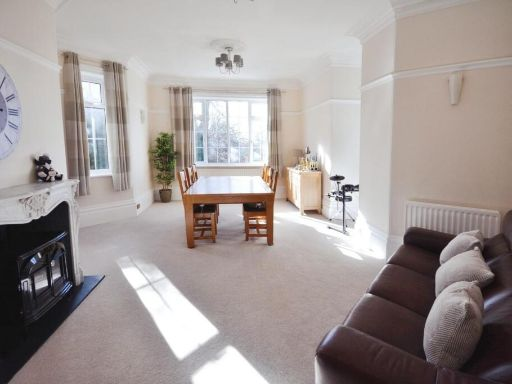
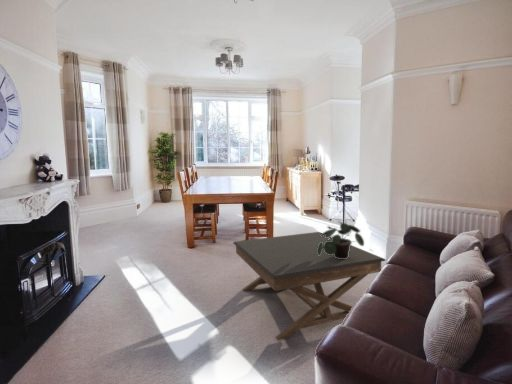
+ potted plant [317,220,365,259]
+ coffee table [232,231,386,341]
